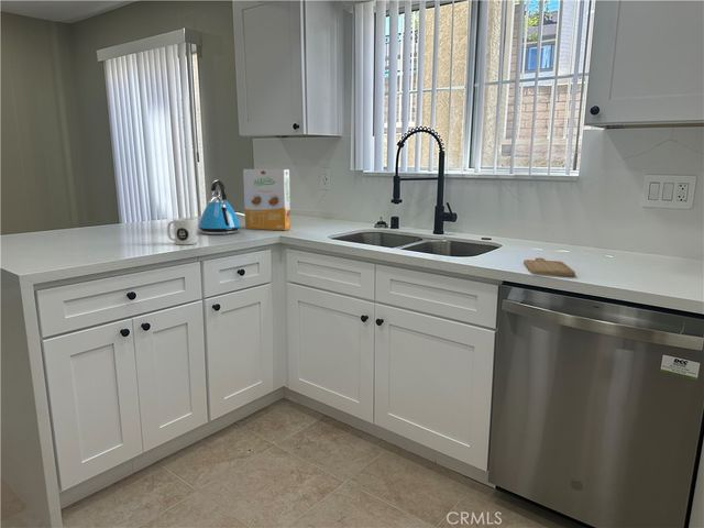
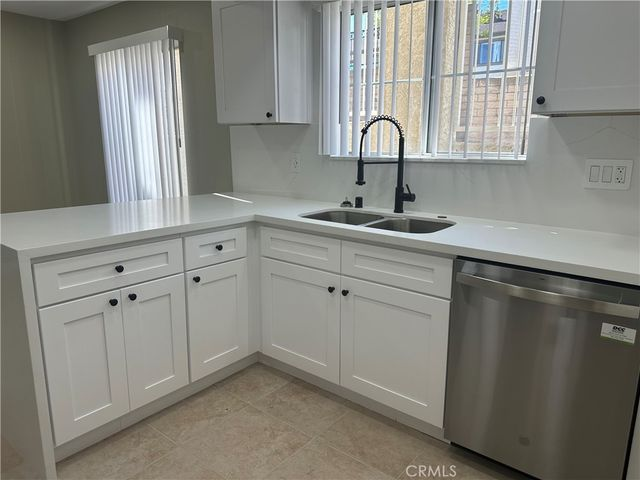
- cereal box [242,168,292,231]
- chopping board [522,256,576,277]
- mug [166,218,198,245]
- kettle [197,179,241,235]
